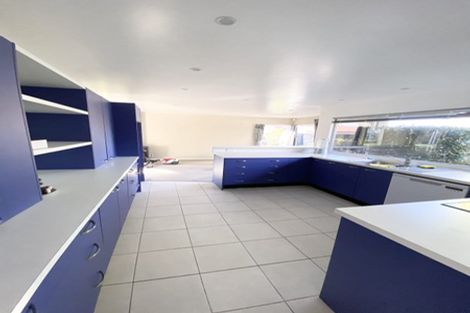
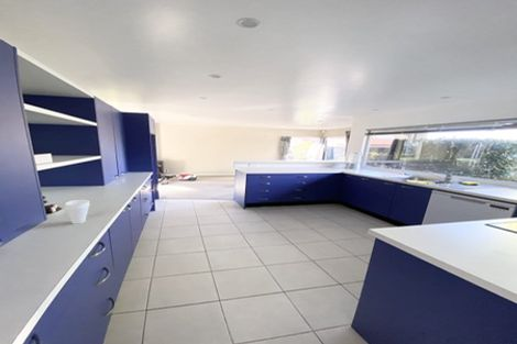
+ cup [64,199,90,225]
